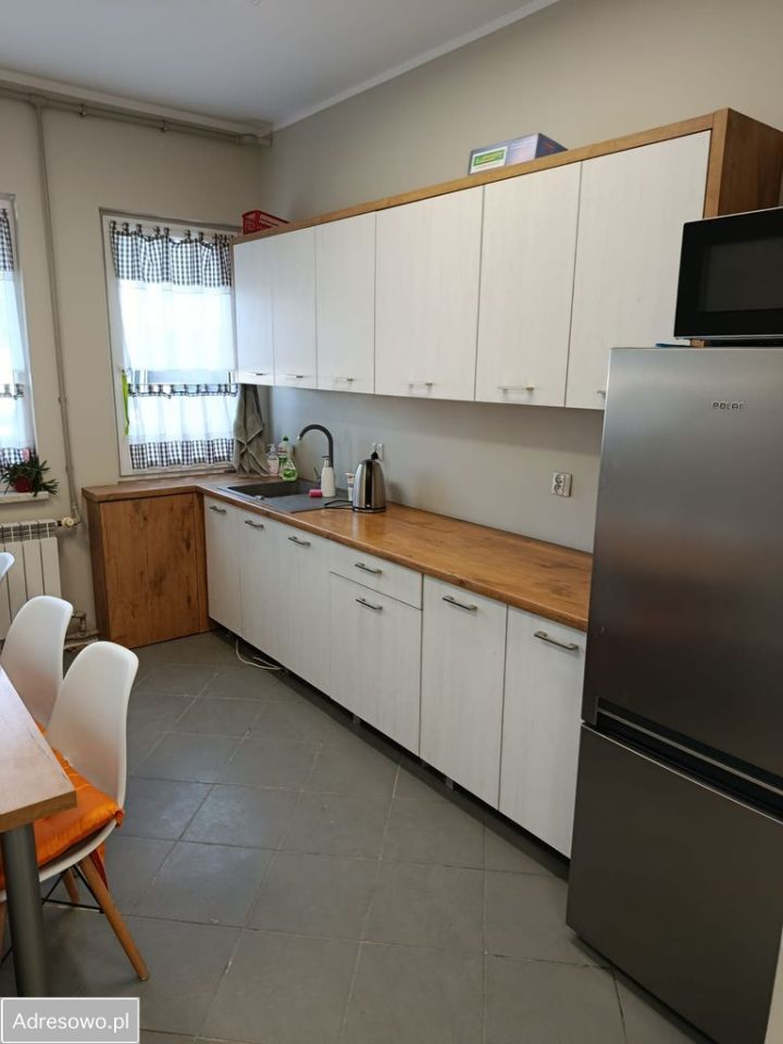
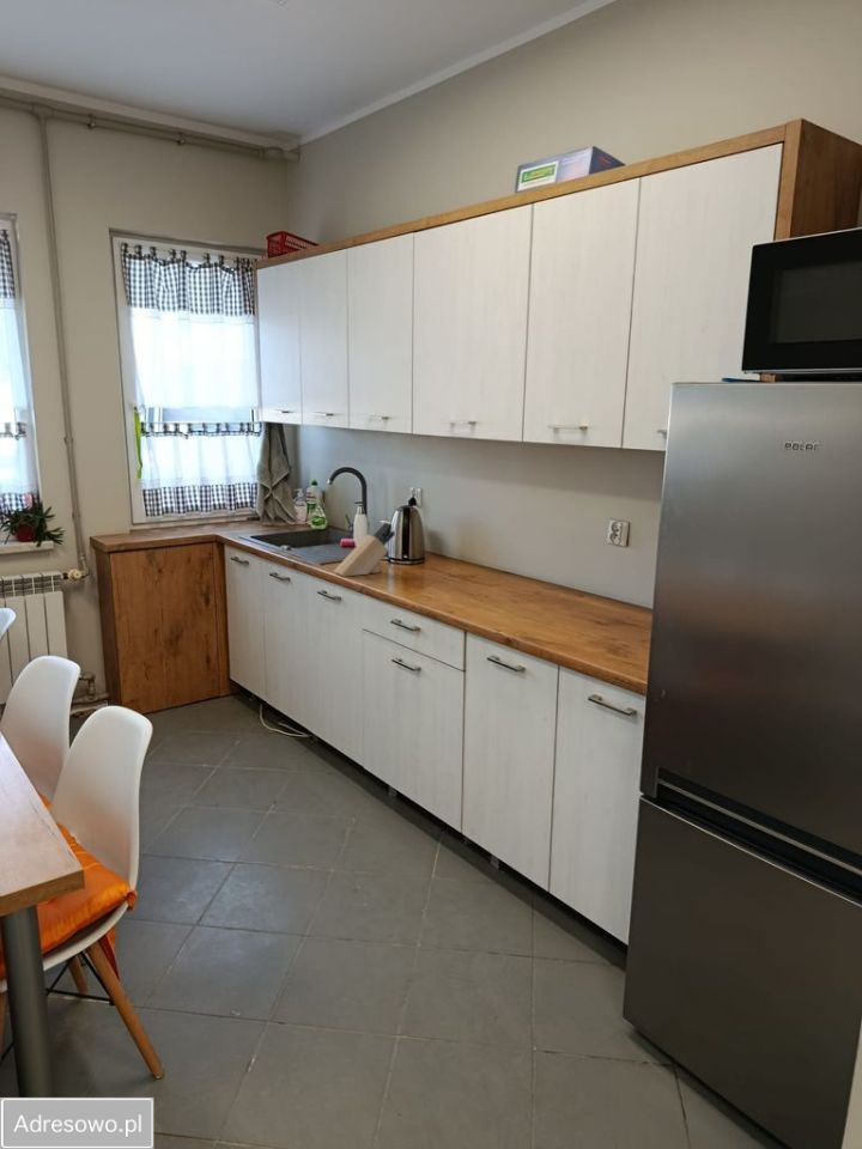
+ knife block [333,522,396,578]
